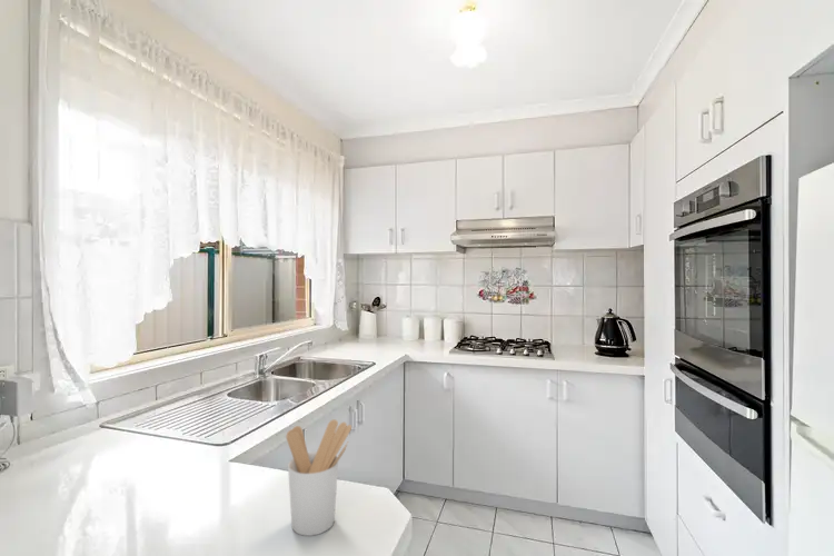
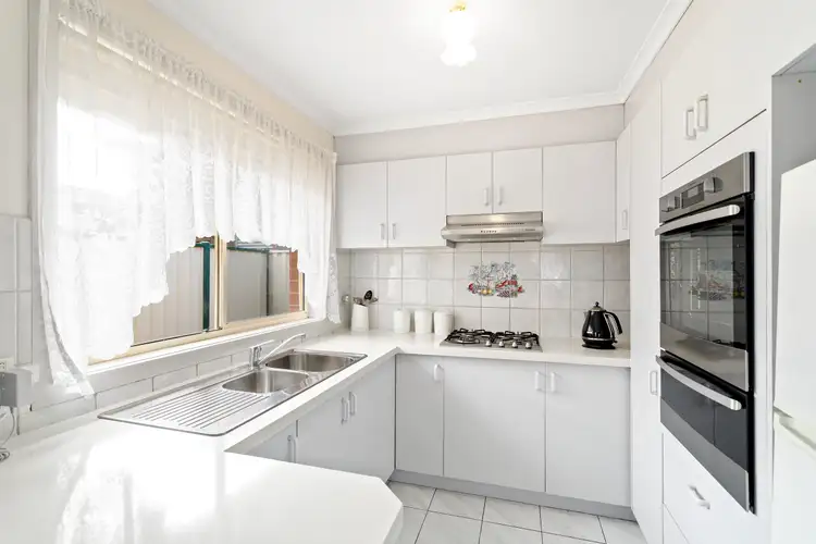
- utensil holder [286,418,353,537]
